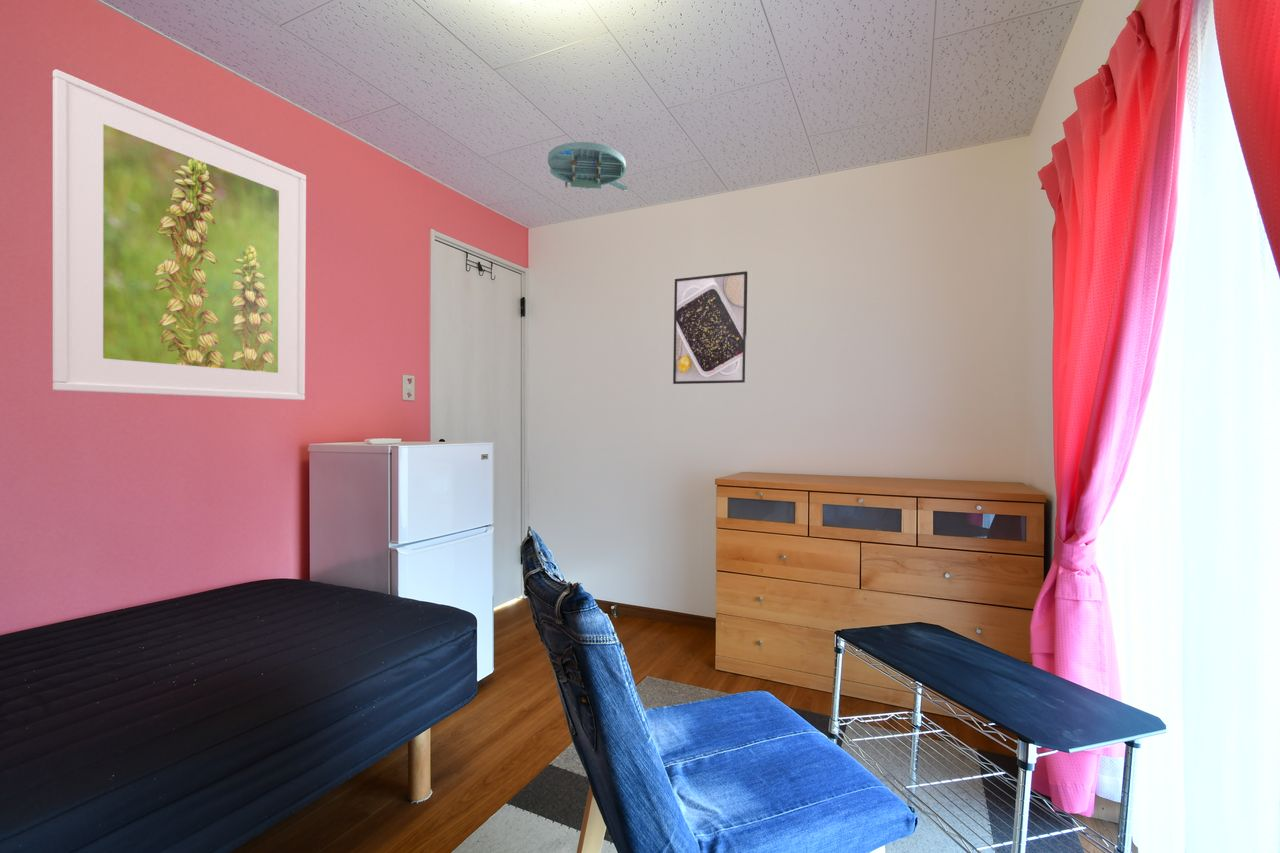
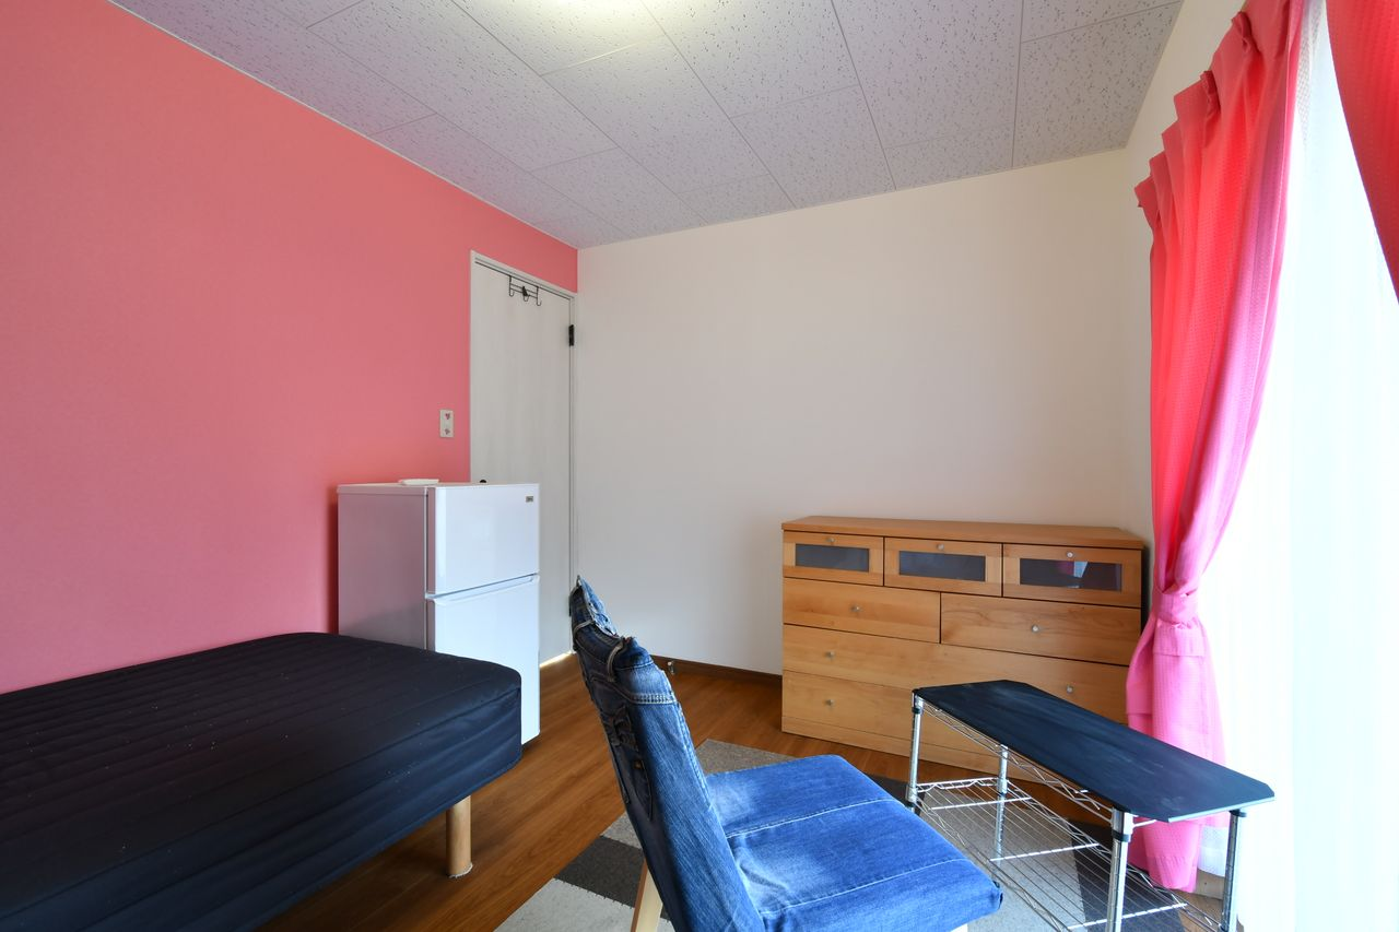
- ceiling light [547,141,628,192]
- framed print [672,270,748,385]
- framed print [52,68,307,401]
